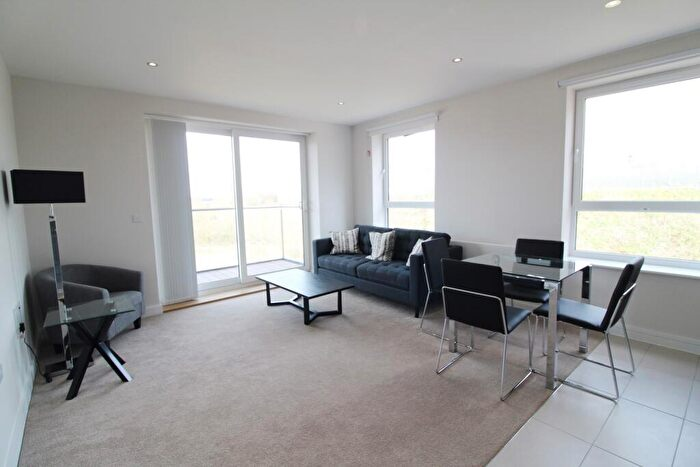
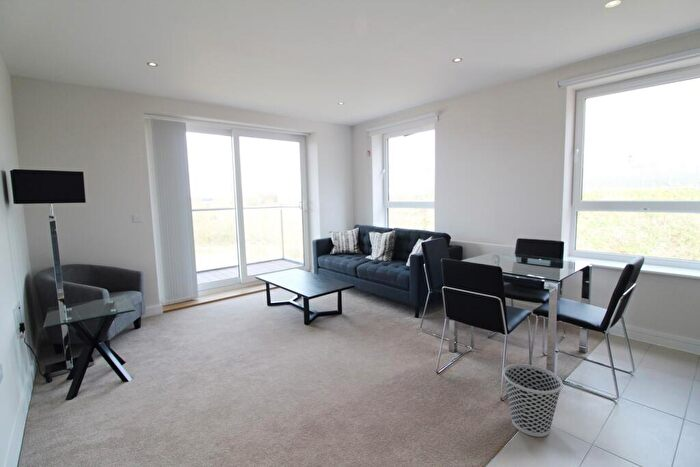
+ wastebasket [502,363,564,438]
